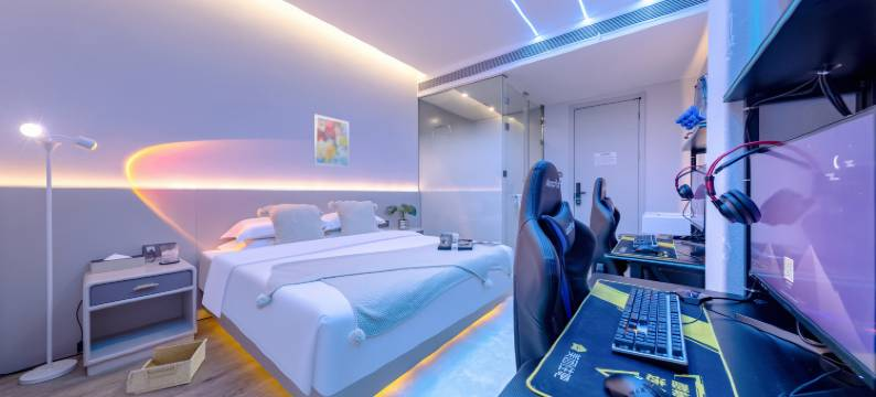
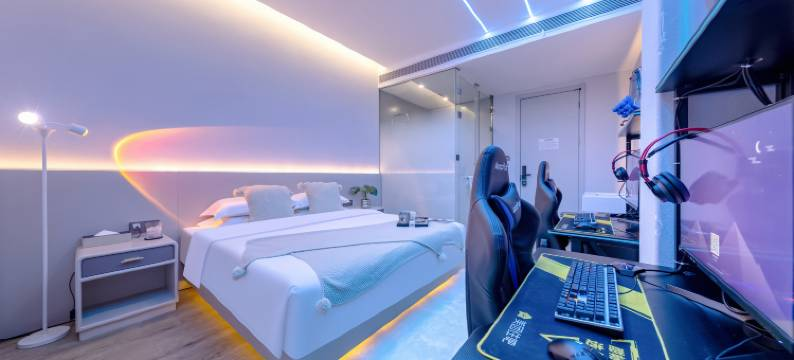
- wall art [313,112,350,169]
- storage bin [126,337,209,395]
